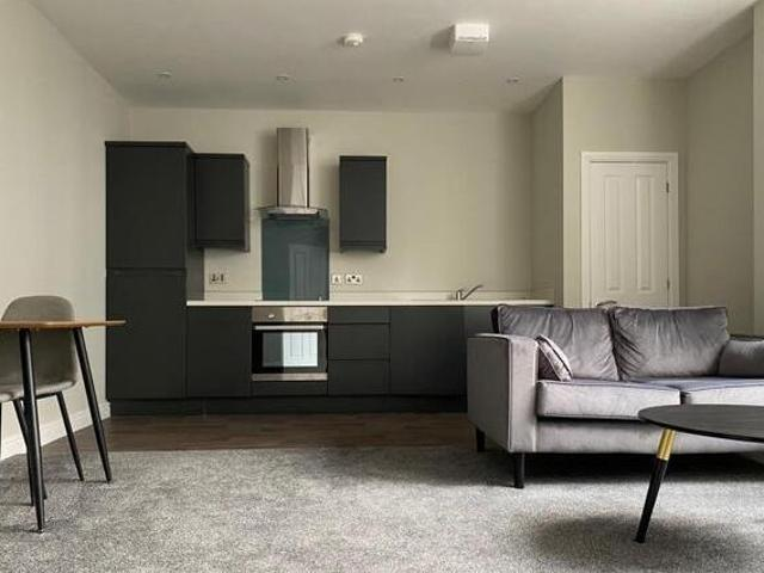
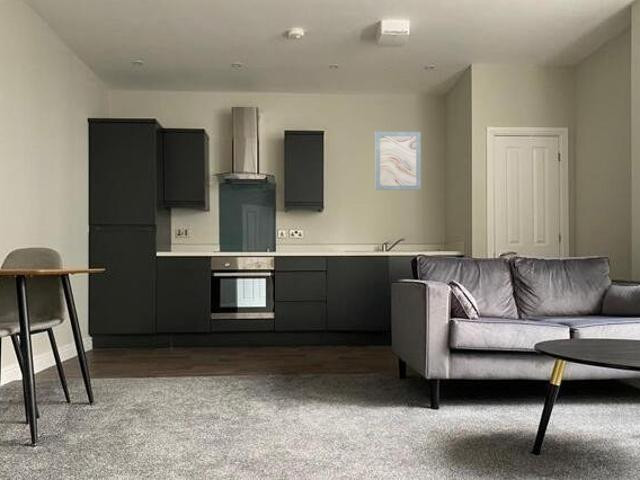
+ wall art [374,131,422,191]
